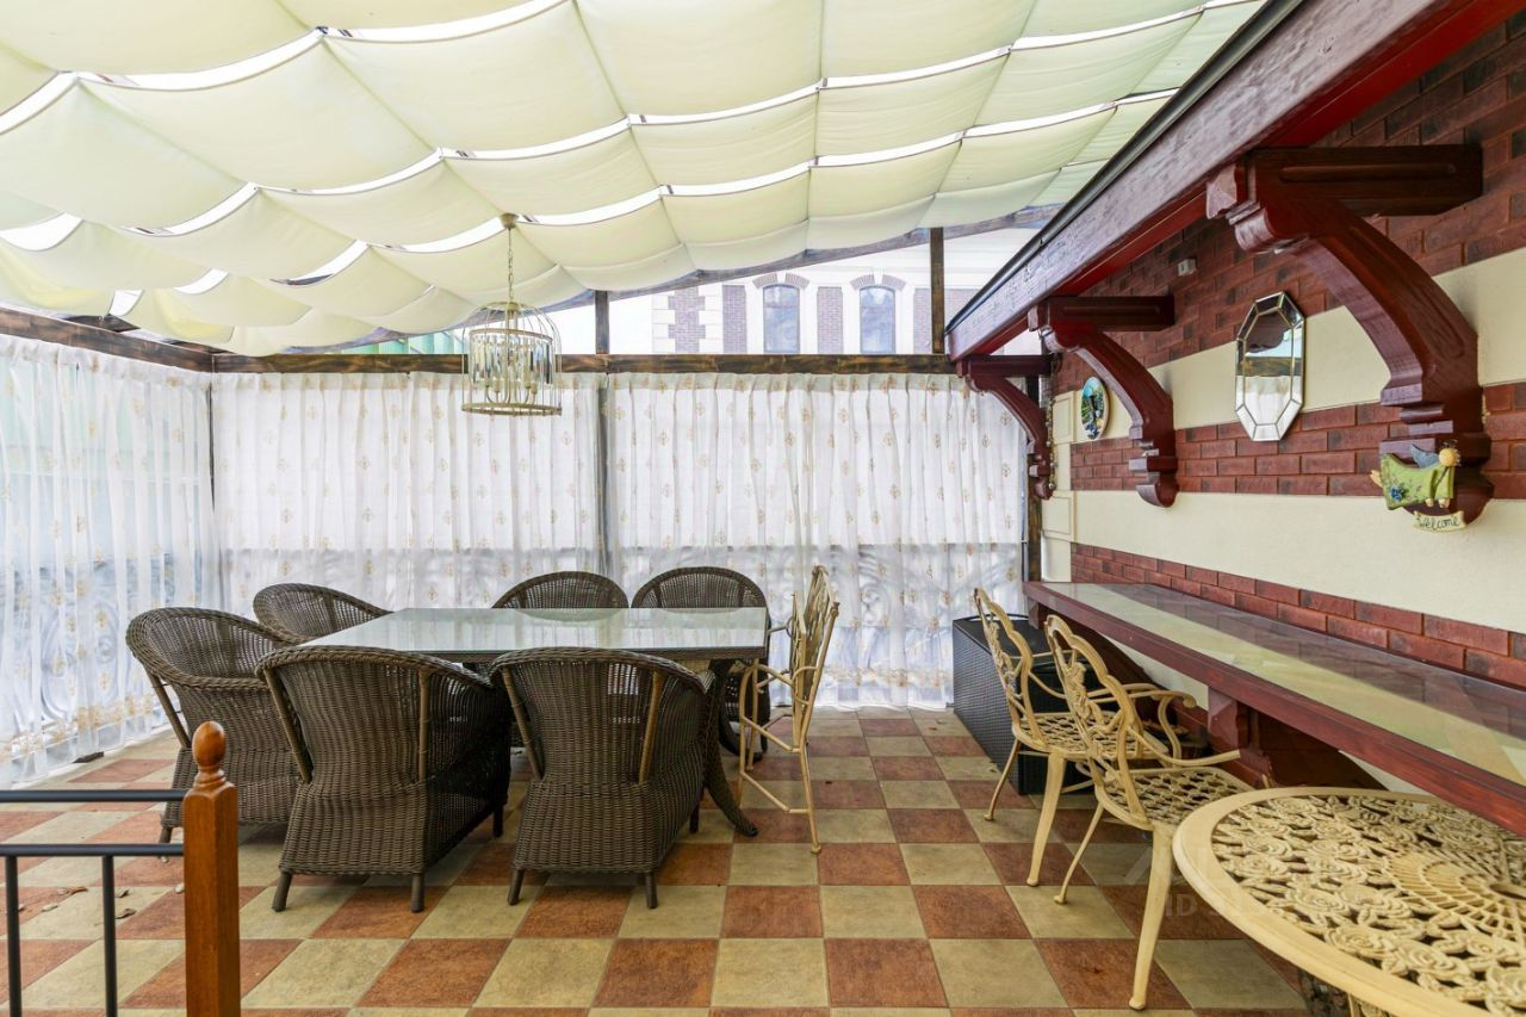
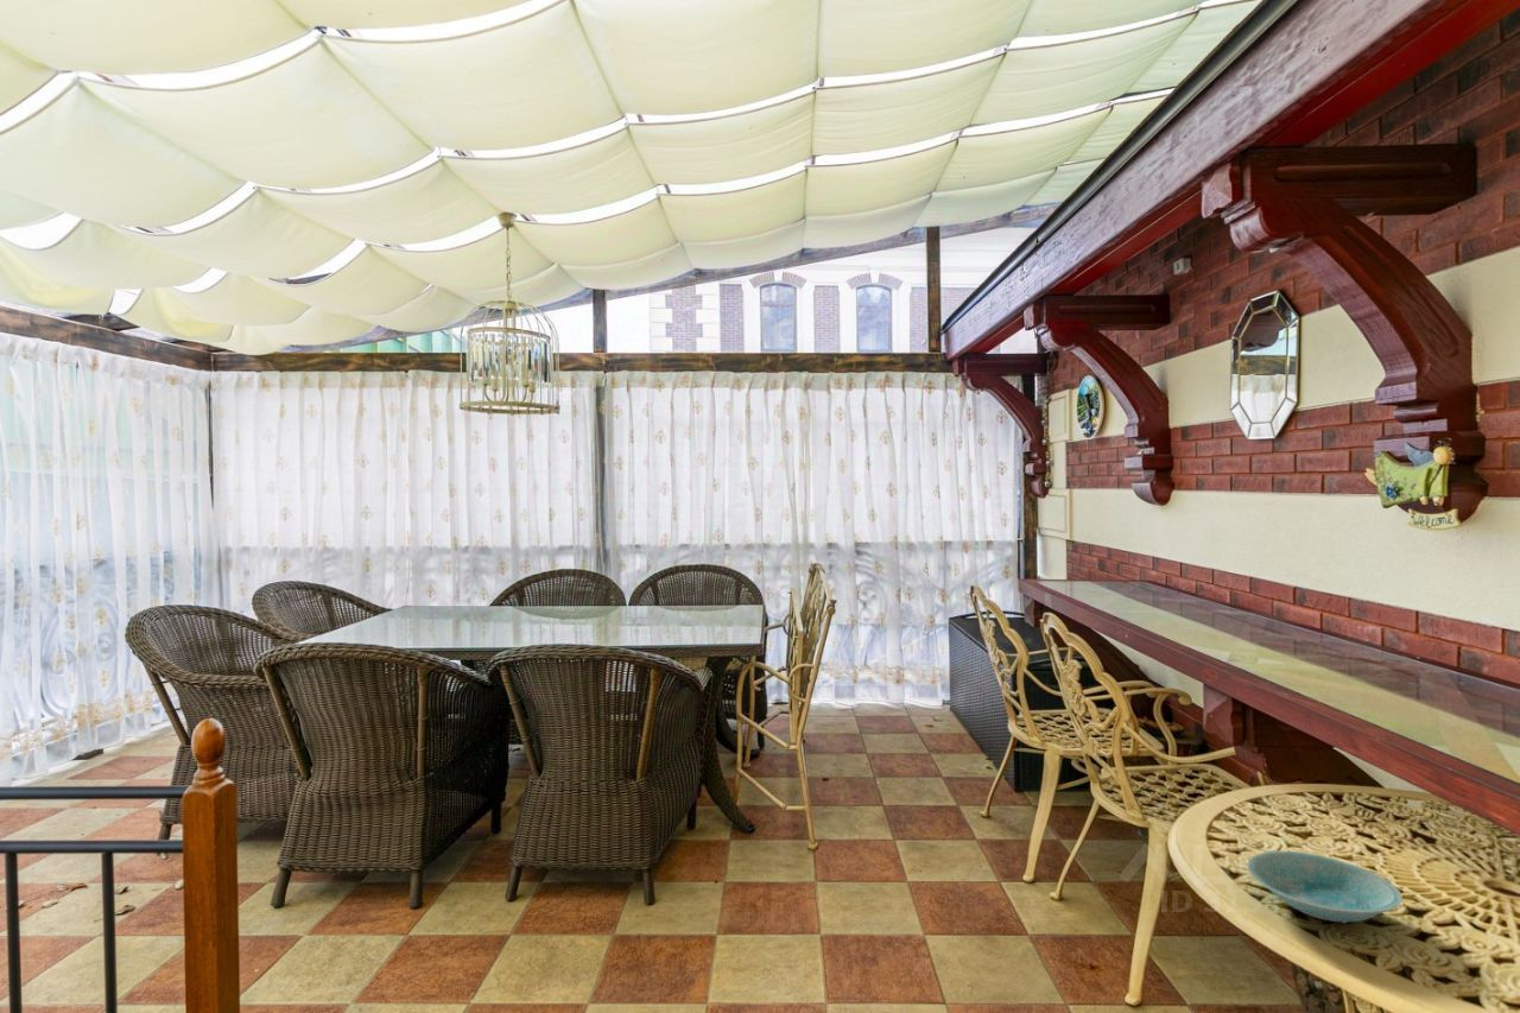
+ bowl [1246,849,1404,924]
